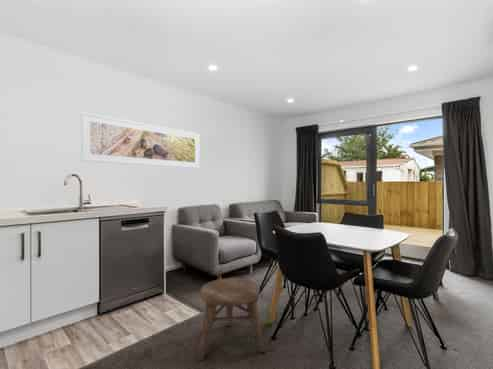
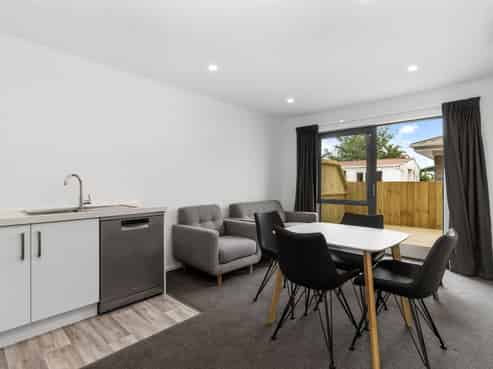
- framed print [80,111,201,169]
- stool [197,277,267,362]
